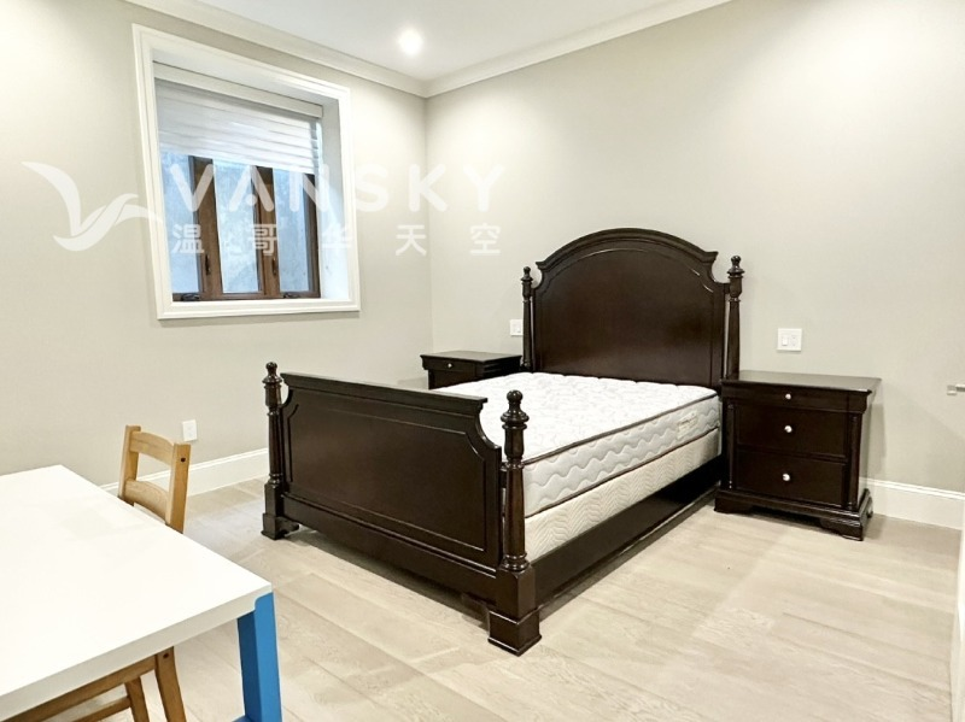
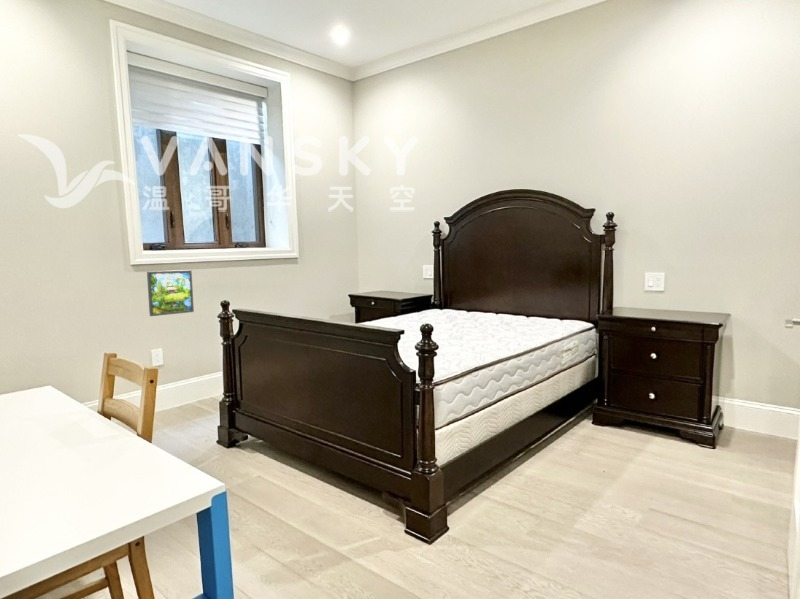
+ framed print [146,269,195,317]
